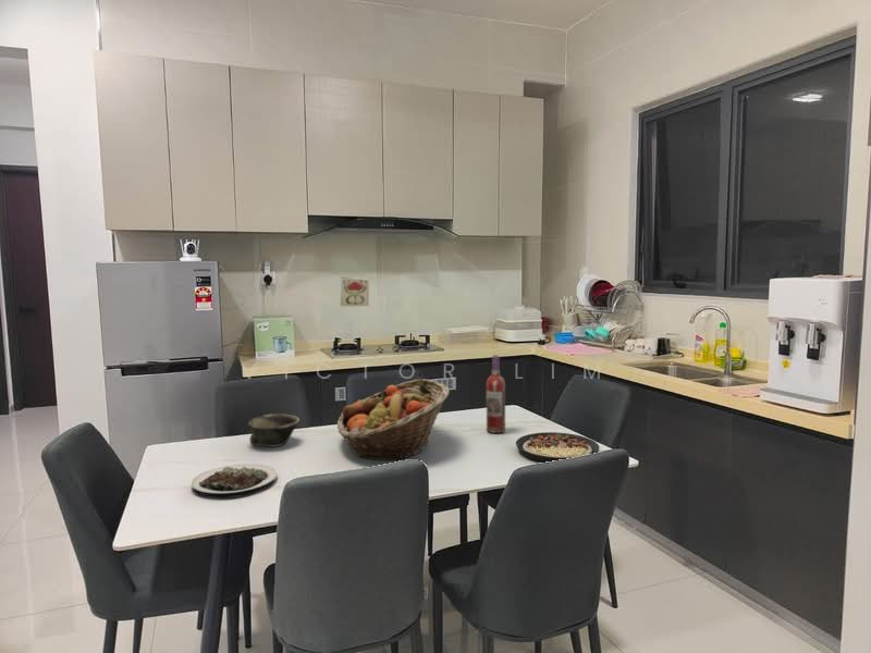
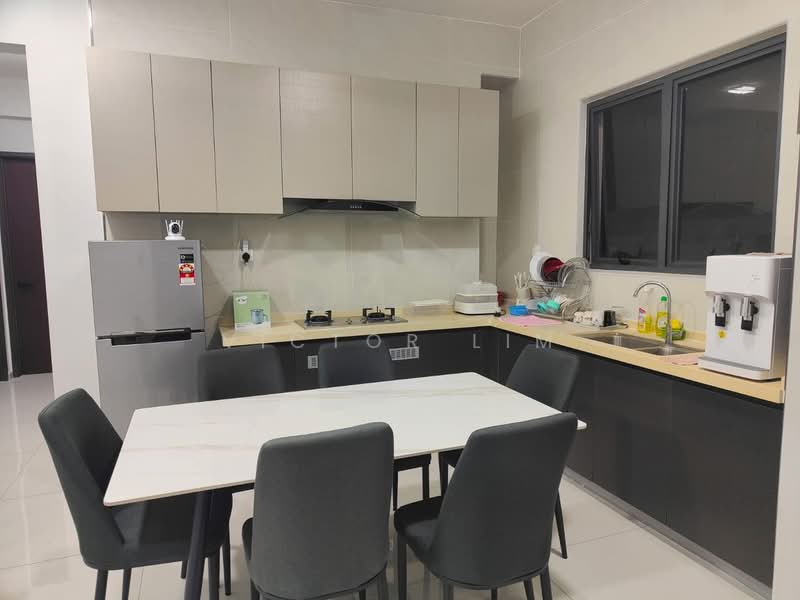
- decorative tile [340,276,370,307]
- fruit basket [336,378,451,461]
- plate [515,431,601,464]
- bowl [247,412,300,448]
- wine bottle [486,354,506,434]
- plate [191,463,279,498]
